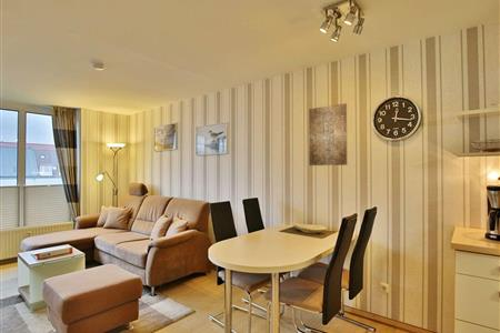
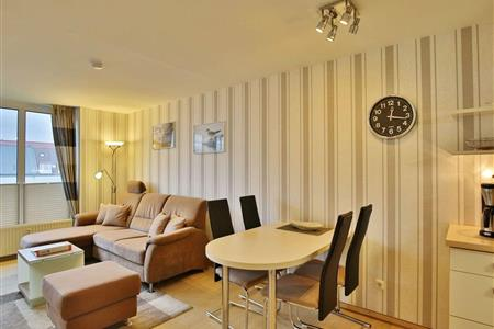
- wall art [308,102,348,167]
